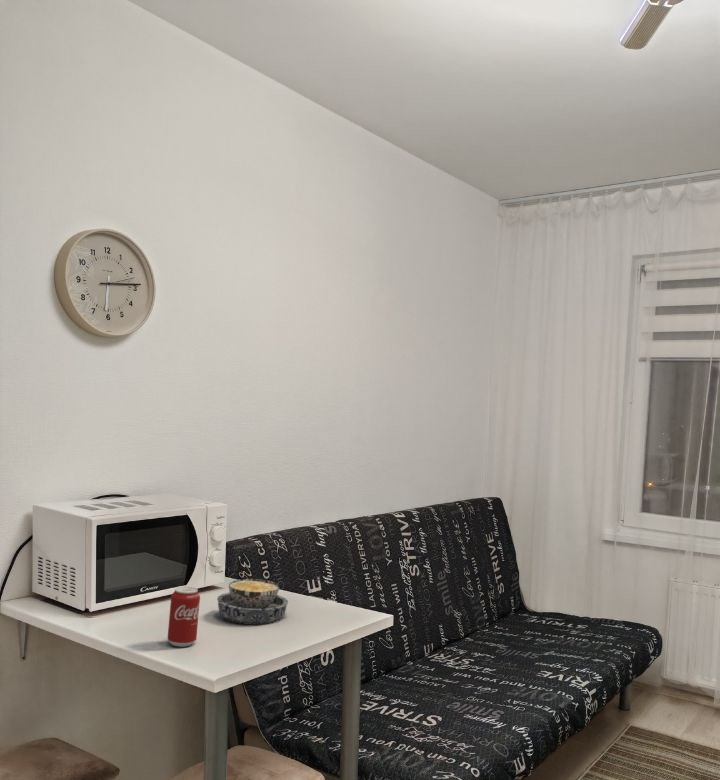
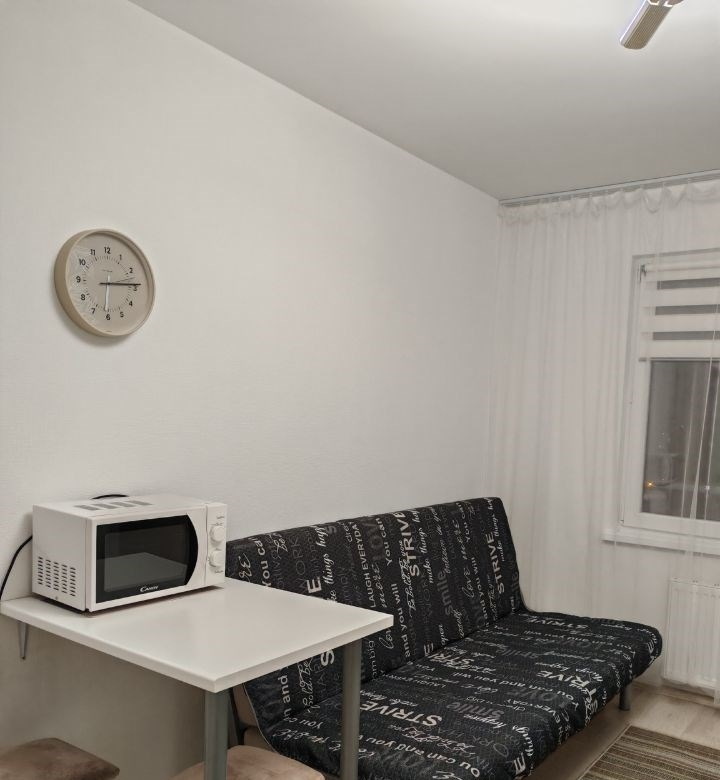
- beverage can [167,586,201,648]
- bowl [216,578,289,626]
